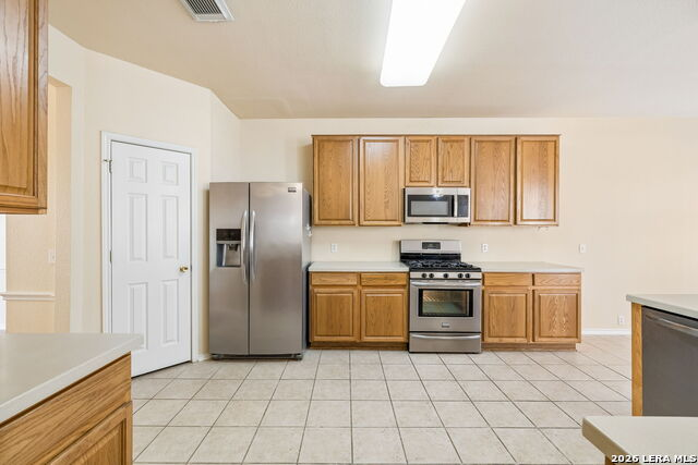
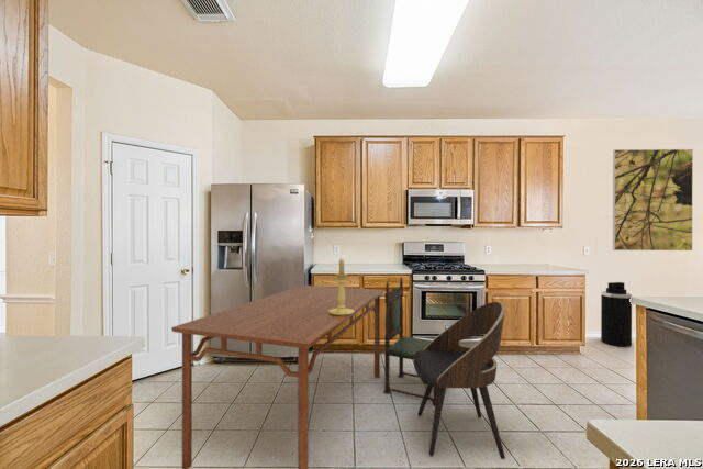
+ dining table [170,284,386,469]
+ trash can [600,281,633,348]
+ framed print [612,148,694,252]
+ candle holder [328,258,355,315]
+ dining chair [382,276,438,406]
+ dining chair [413,301,506,460]
